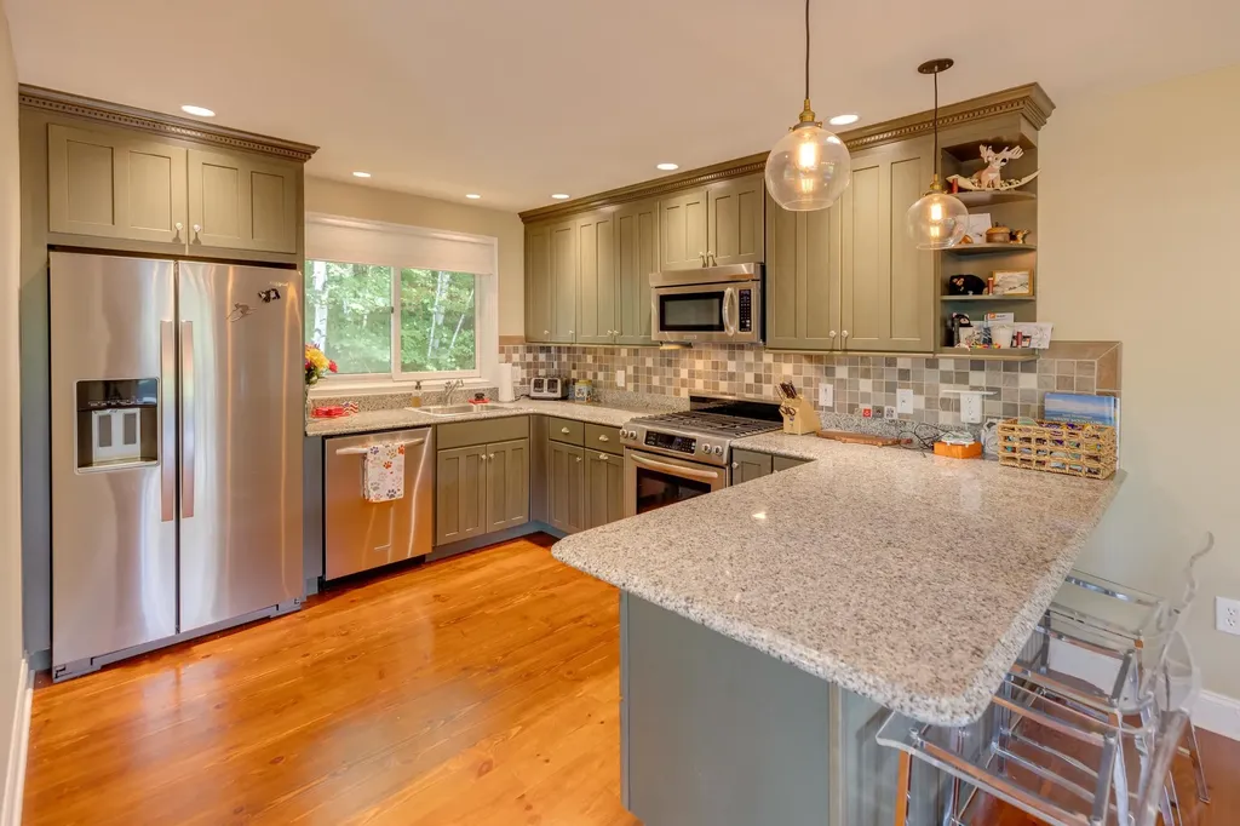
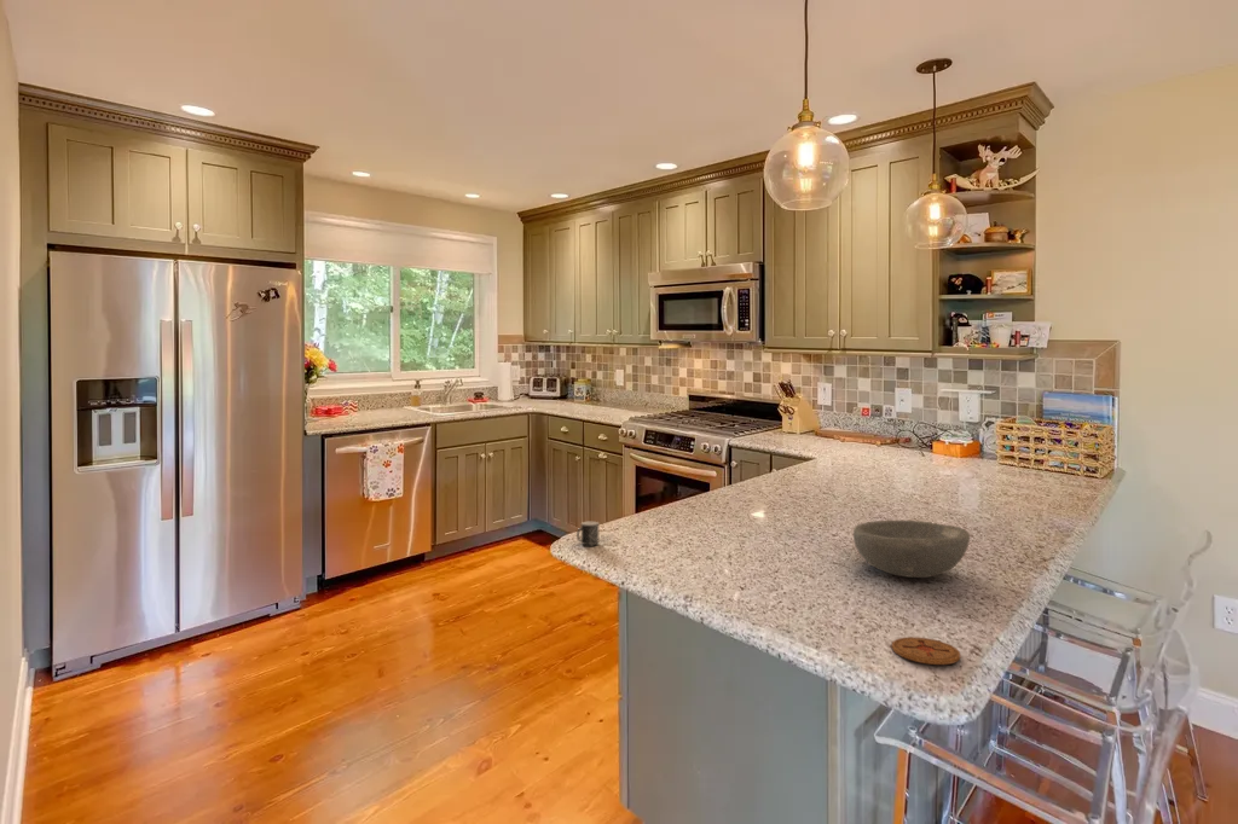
+ coaster [891,636,961,666]
+ mug [575,521,615,546]
+ bowl [852,520,971,579]
